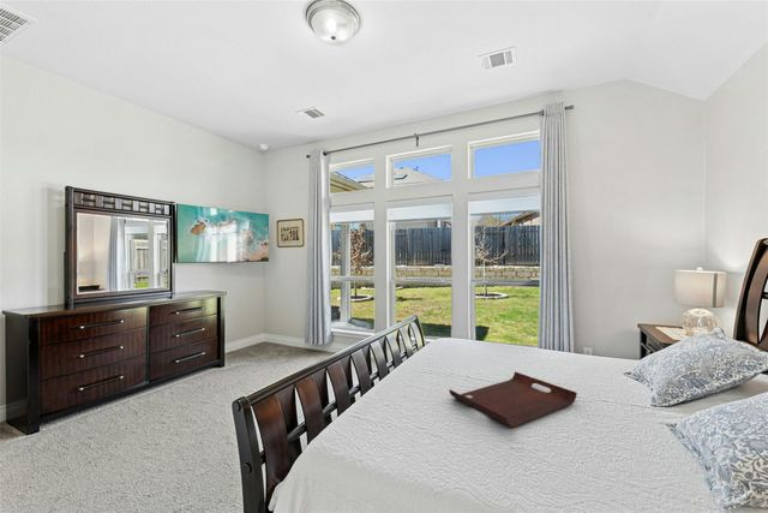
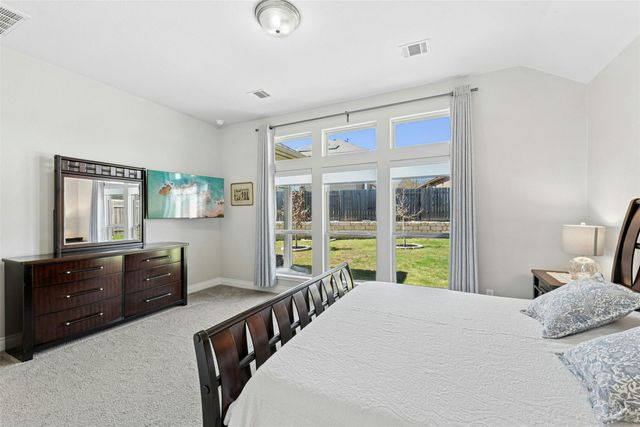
- serving tray [448,370,578,429]
